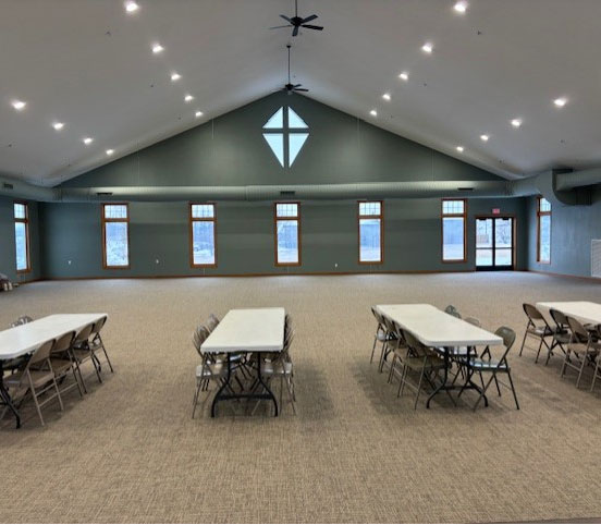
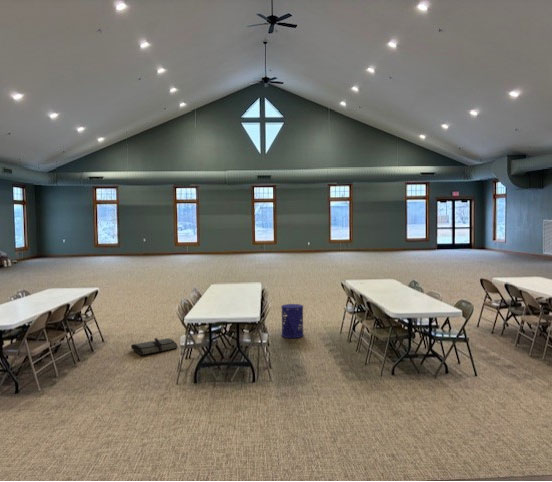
+ waste bin [280,303,304,339]
+ tool roll [130,337,179,356]
